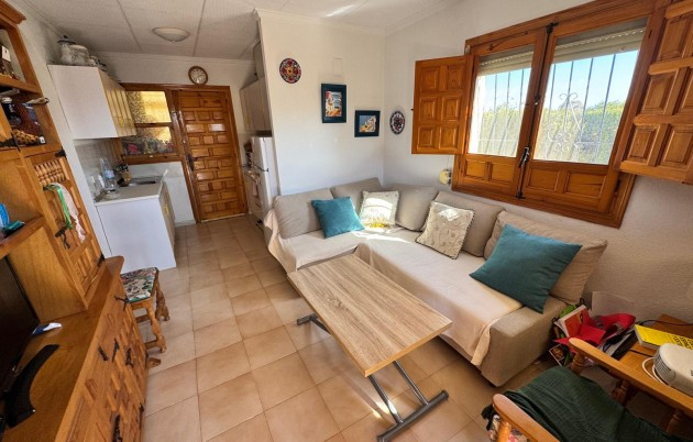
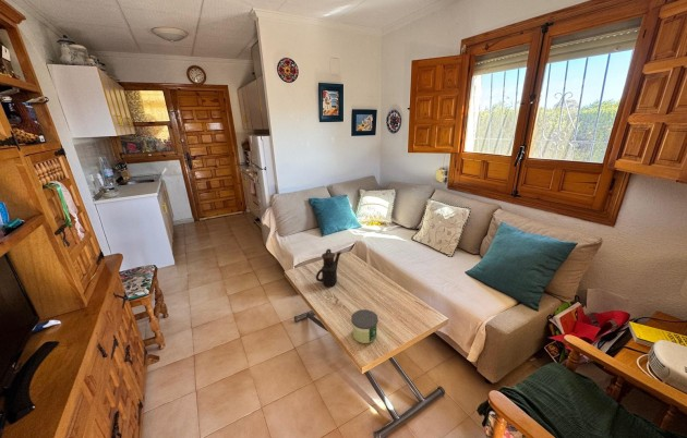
+ teapot [315,247,342,288]
+ candle [350,308,379,344]
